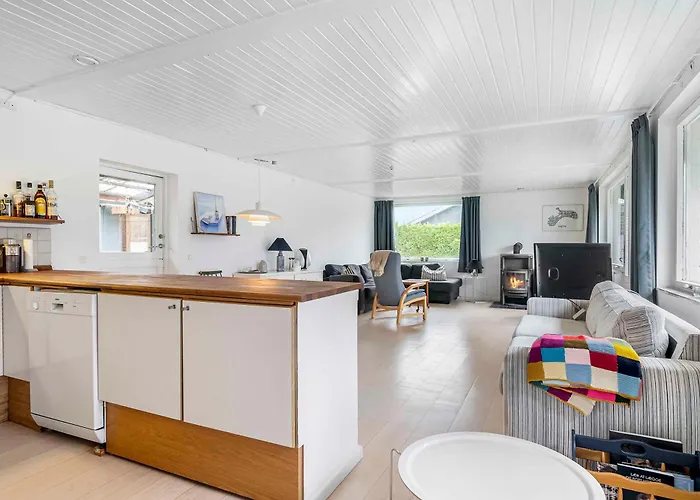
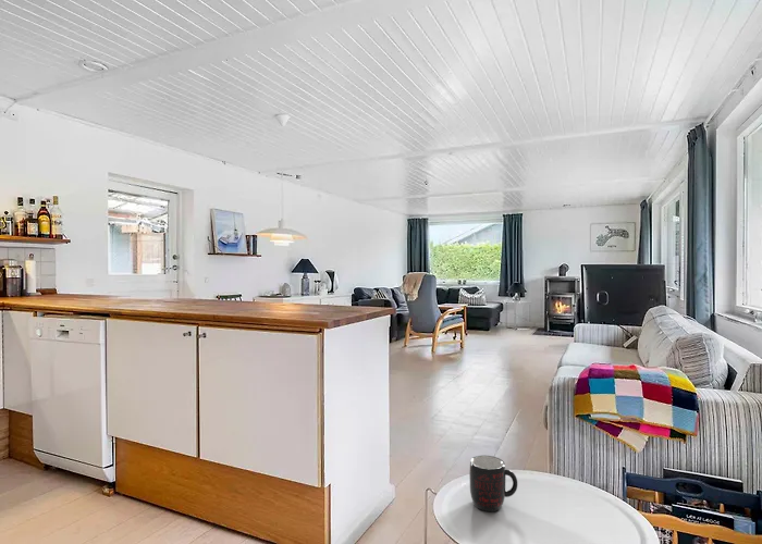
+ mug [468,455,518,512]
